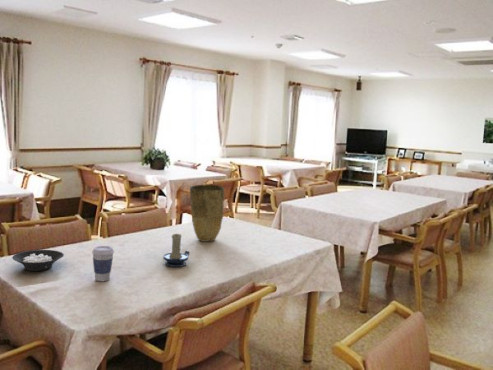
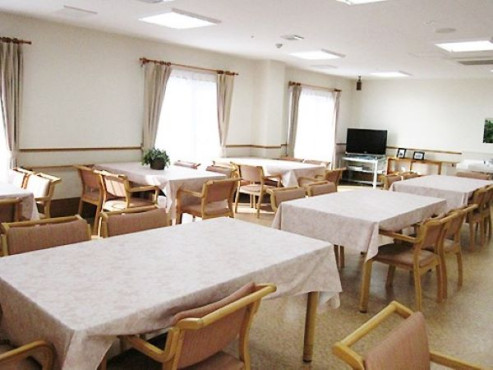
- cereal bowl [11,249,65,272]
- vase [189,183,225,243]
- candle holder [162,233,190,268]
- coffee cup [91,245,115,282]
